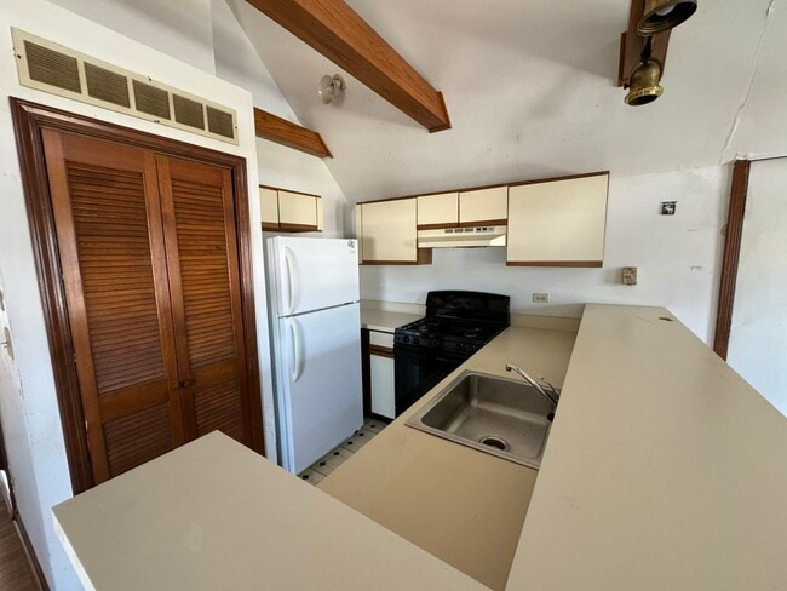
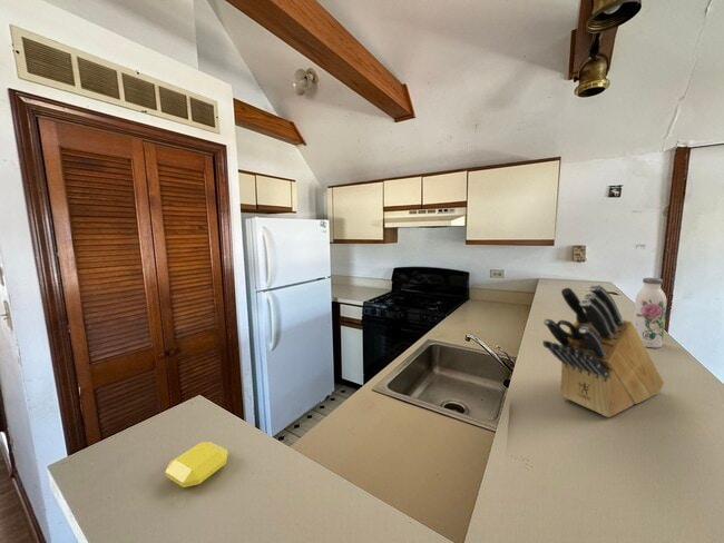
+ soap bar [164,441,229,488]
+ knife block [542,284,665,418]
+ water bottle [633,277,667,349]
